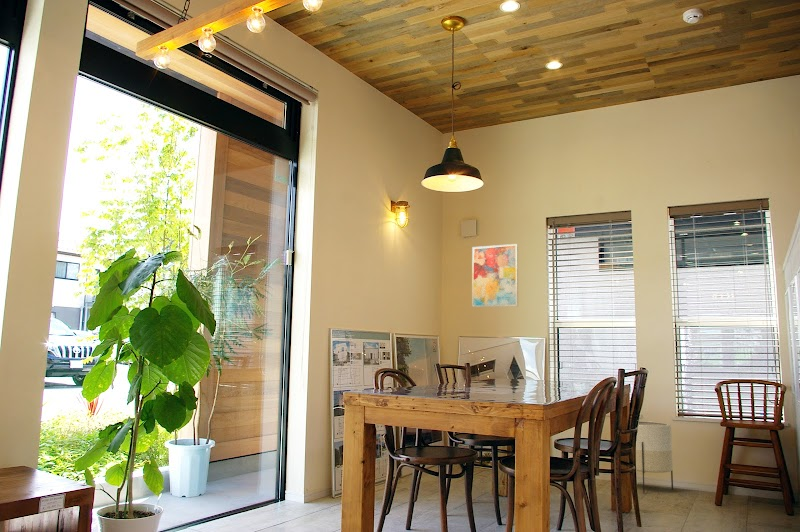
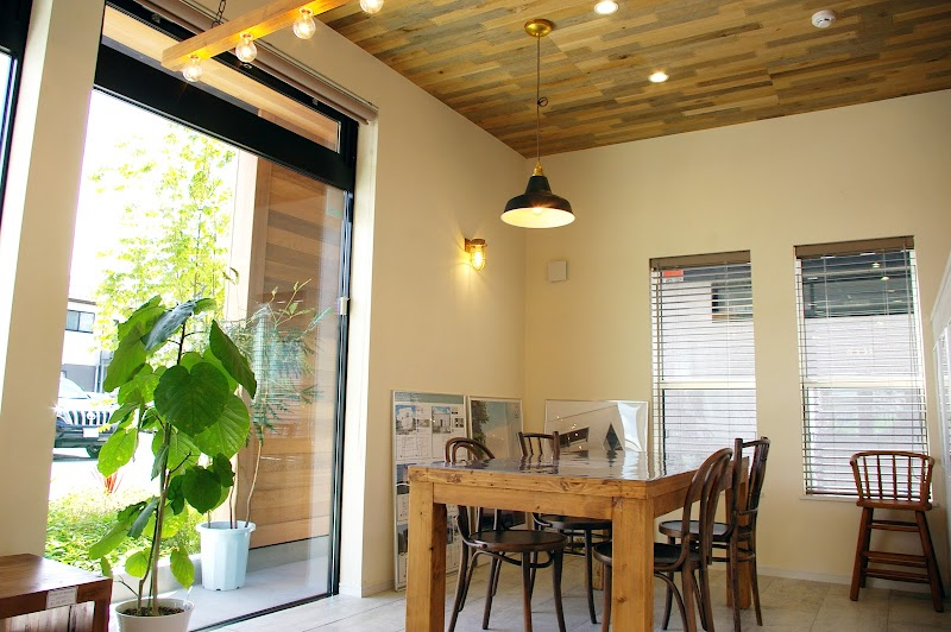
- wall art [471,243,519,308]
- planter [636,420,674,494]
